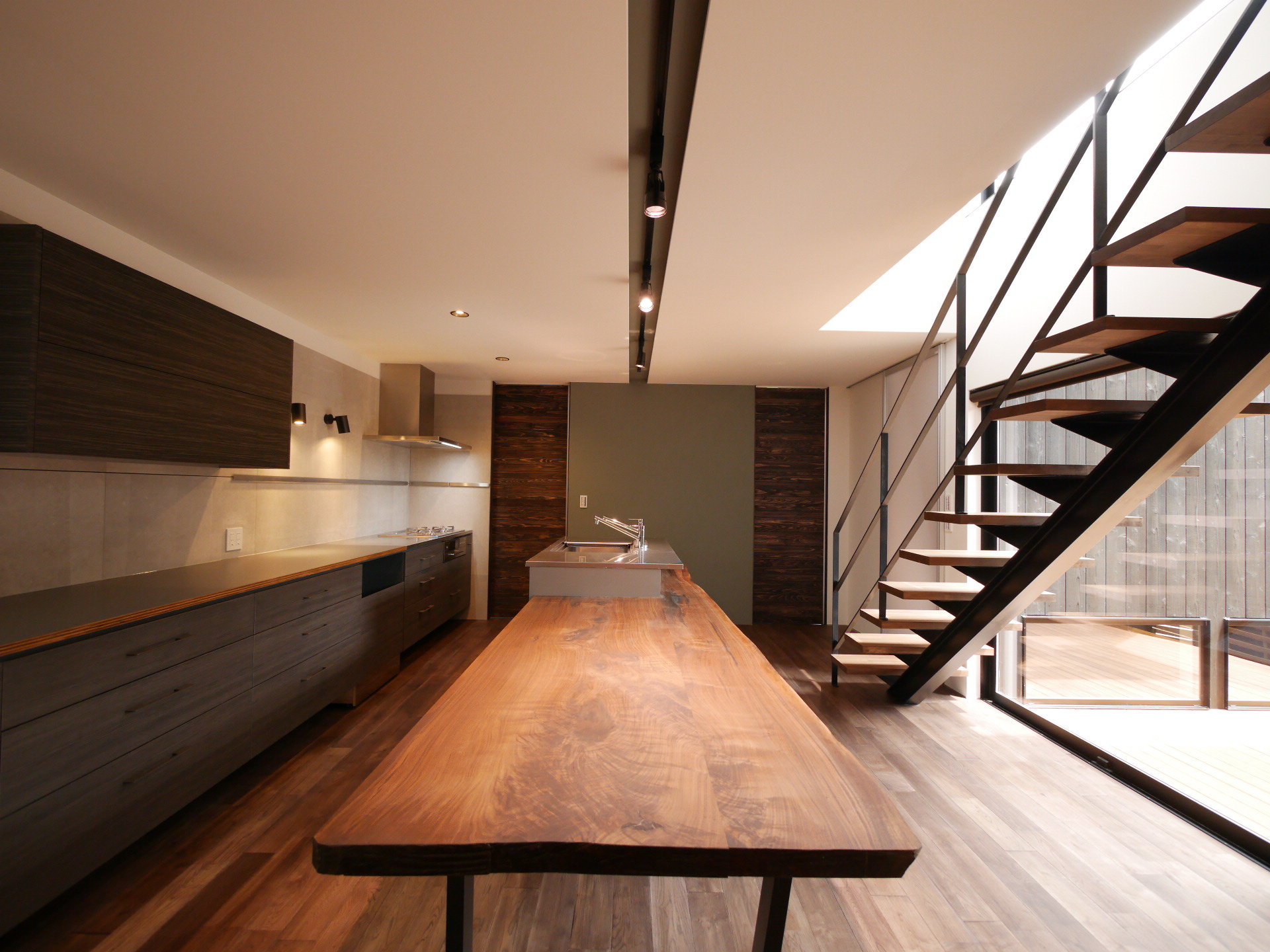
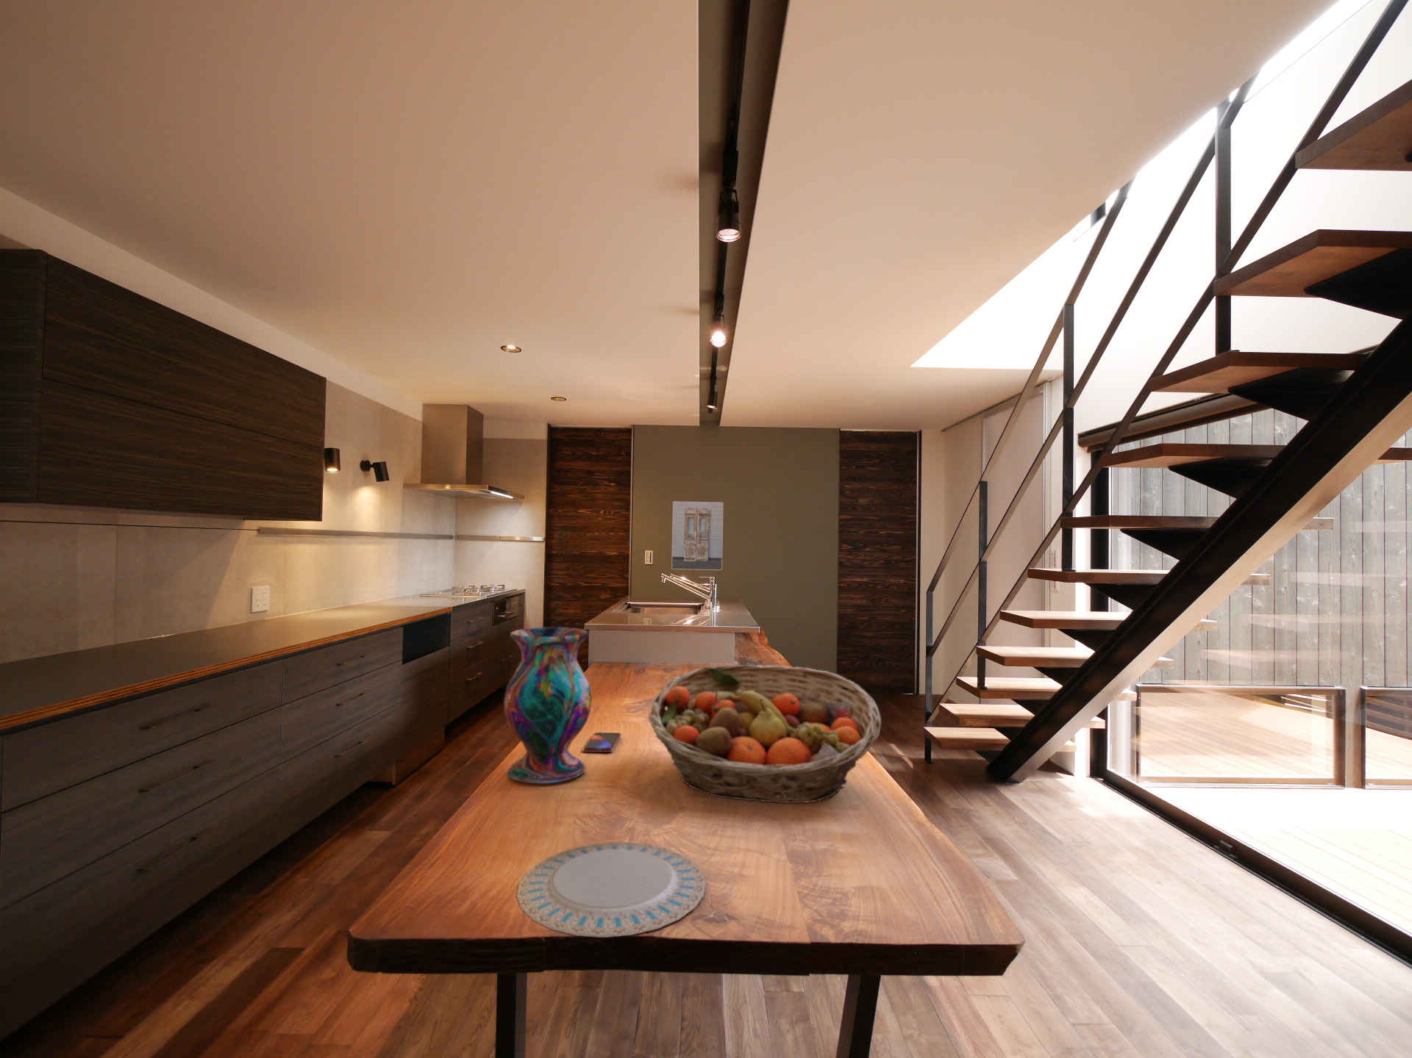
+ smartphone [581,731,623,753]
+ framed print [670,500,725,571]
+ vase [503,627,593,783]
+ chinaware [516,841,707,938]
+ fruit basket [647,665,882,805]
